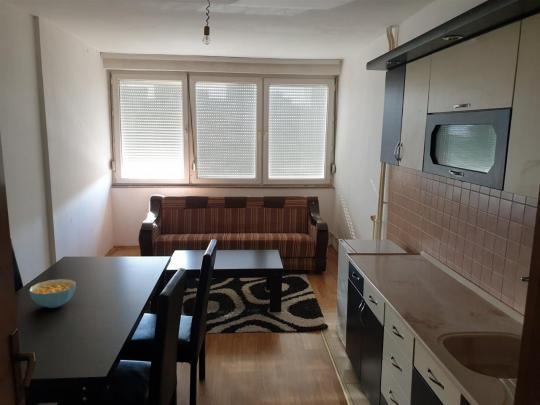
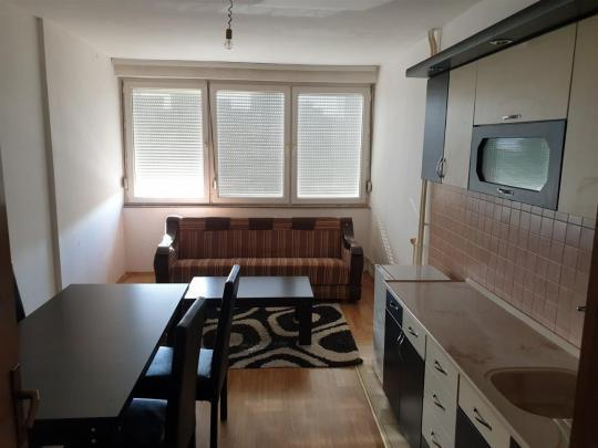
- cereal bowl [28,278,77,309]
